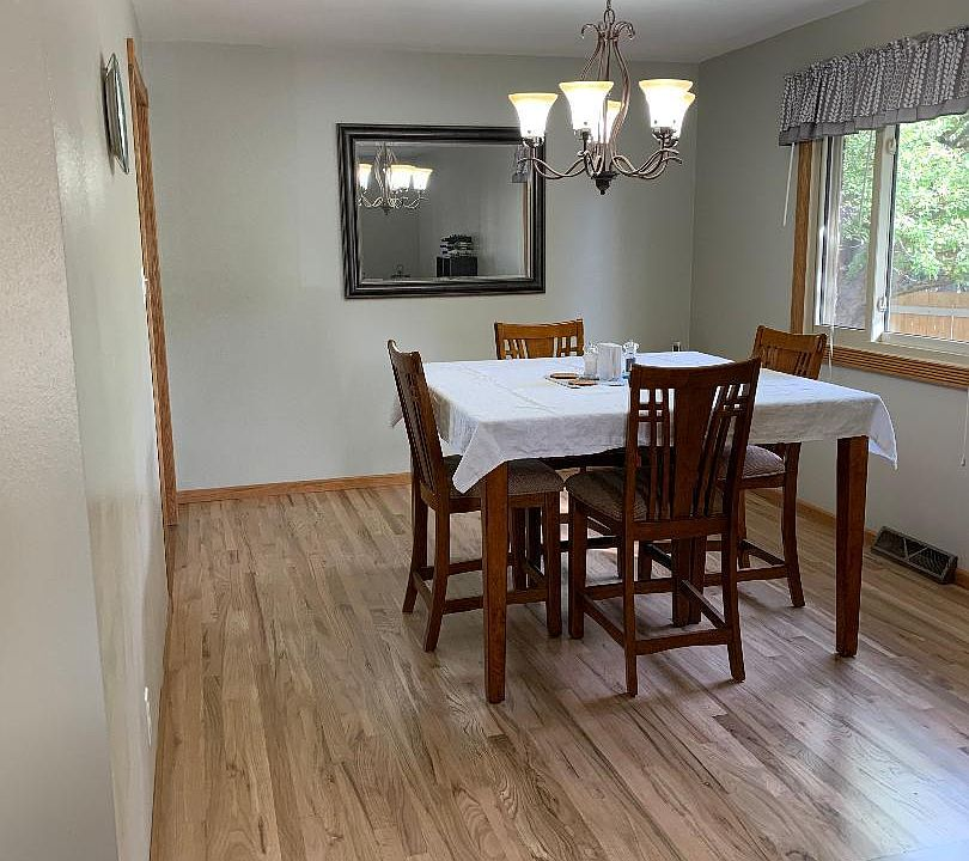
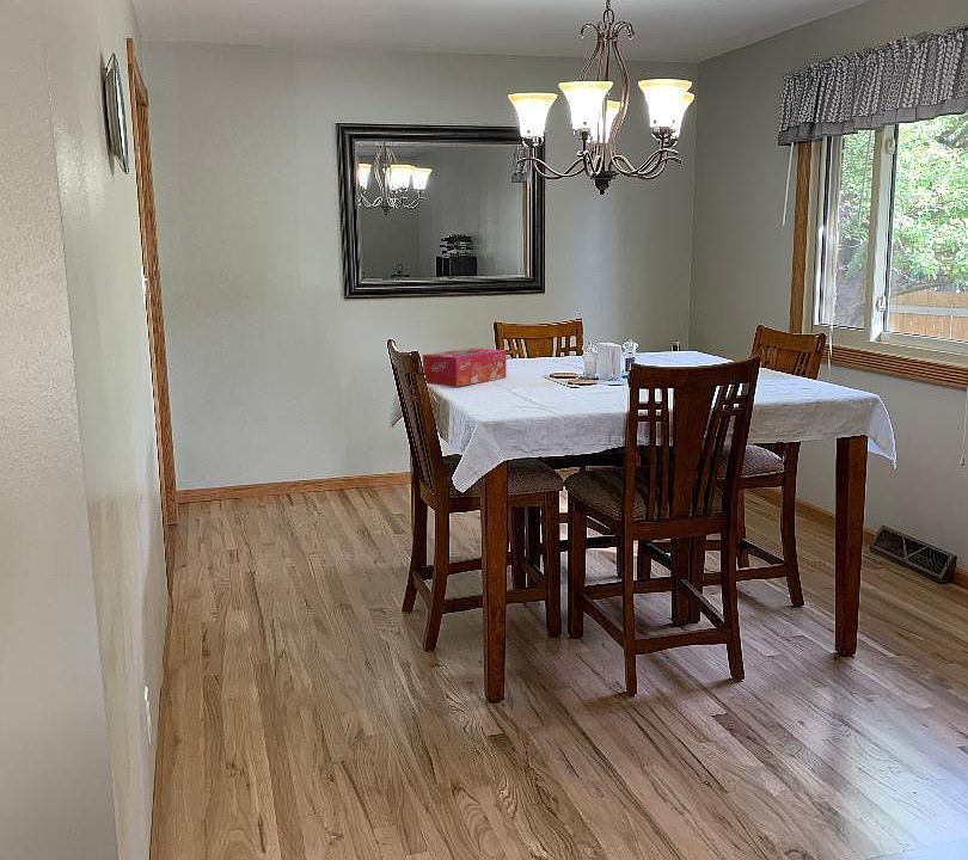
+ tissue box [422,346,508,388]
